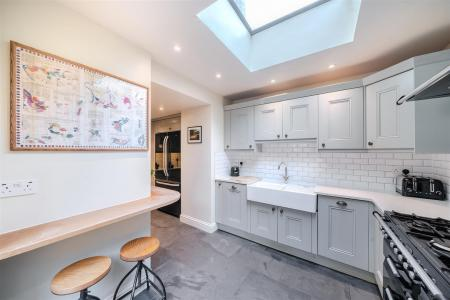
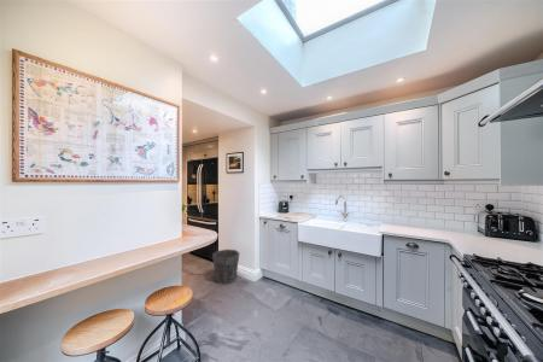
+ waste bin [211,249,240,285]
